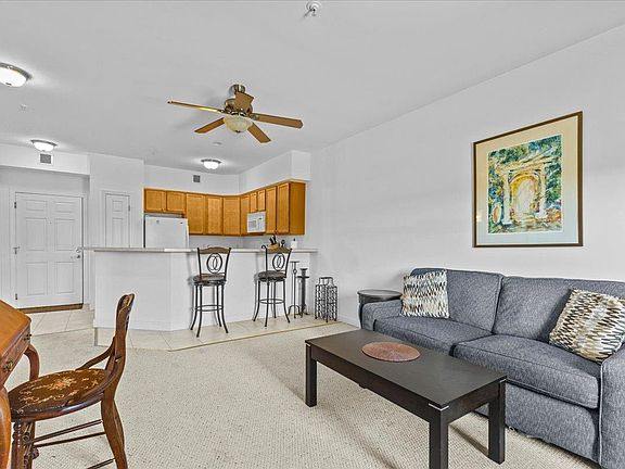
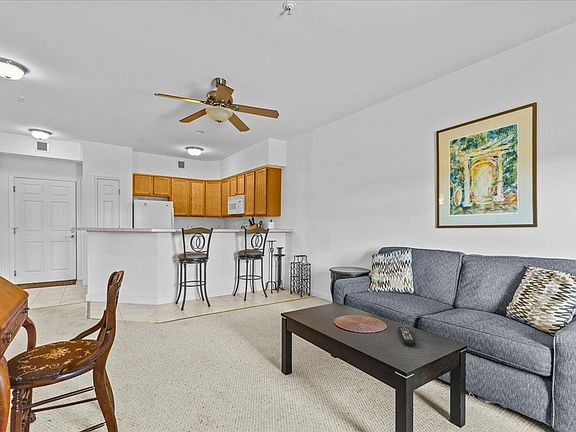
+ remote control [397,326,417,347]
